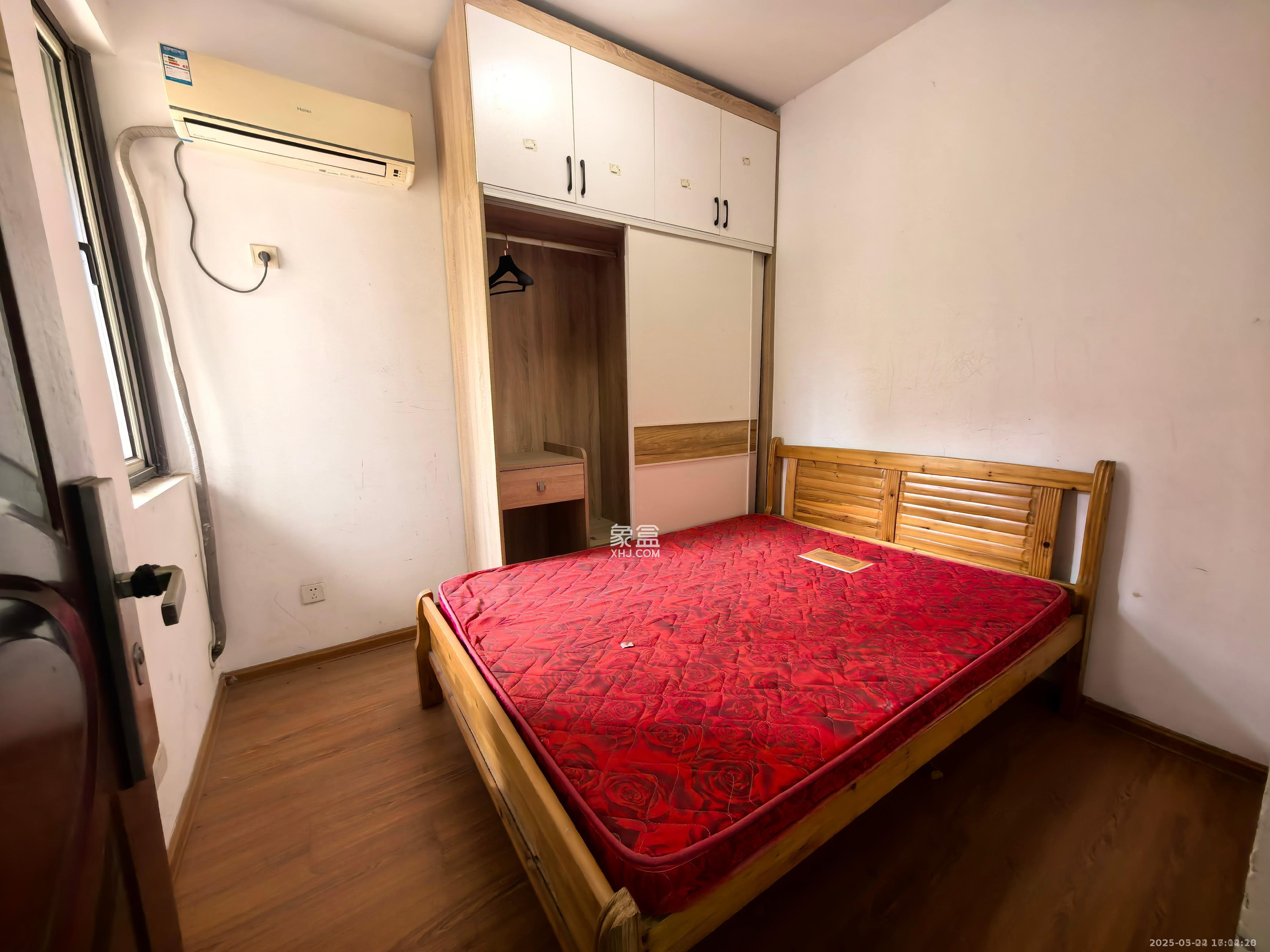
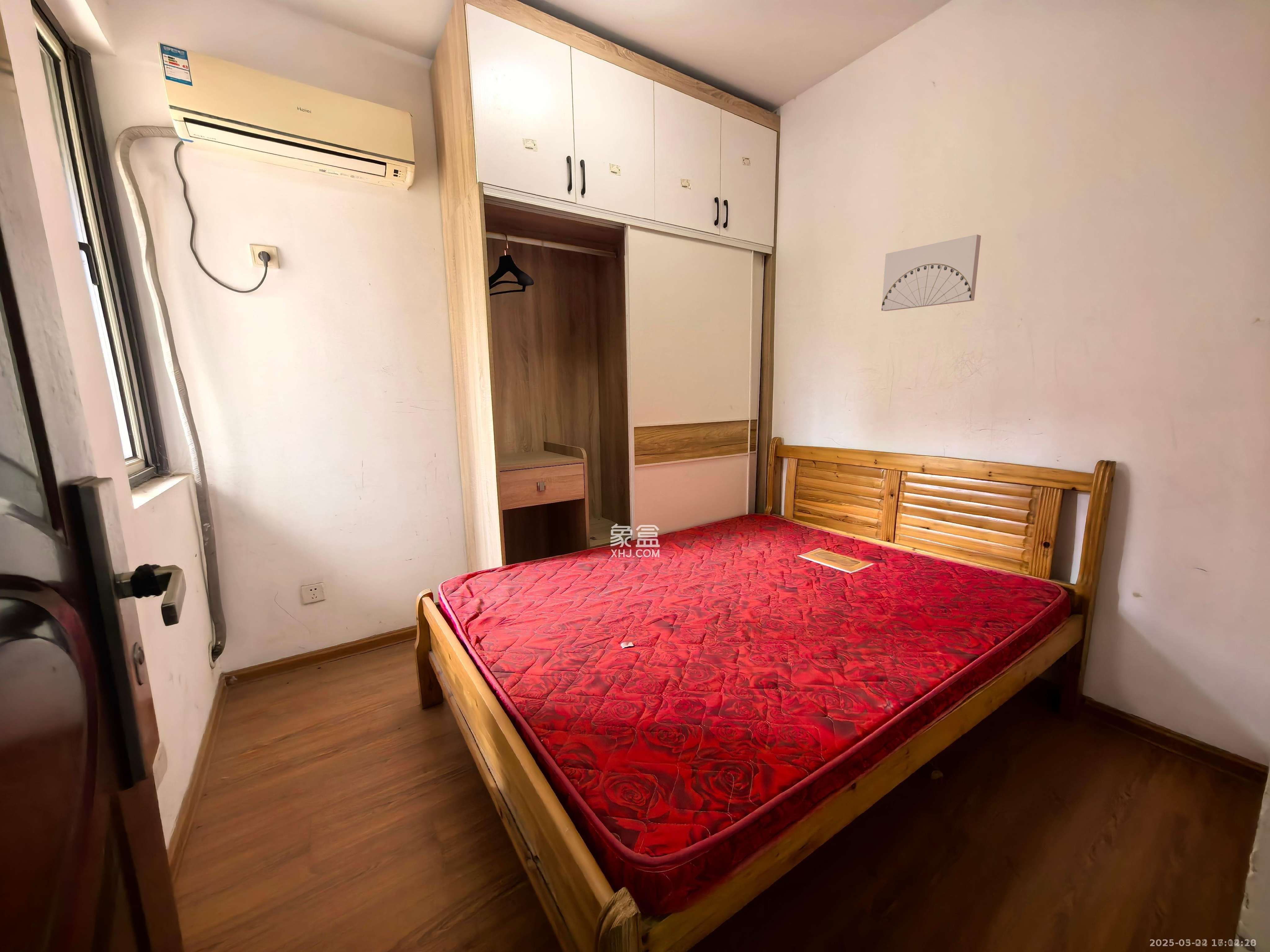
+ wall art [881,234,981,311]
